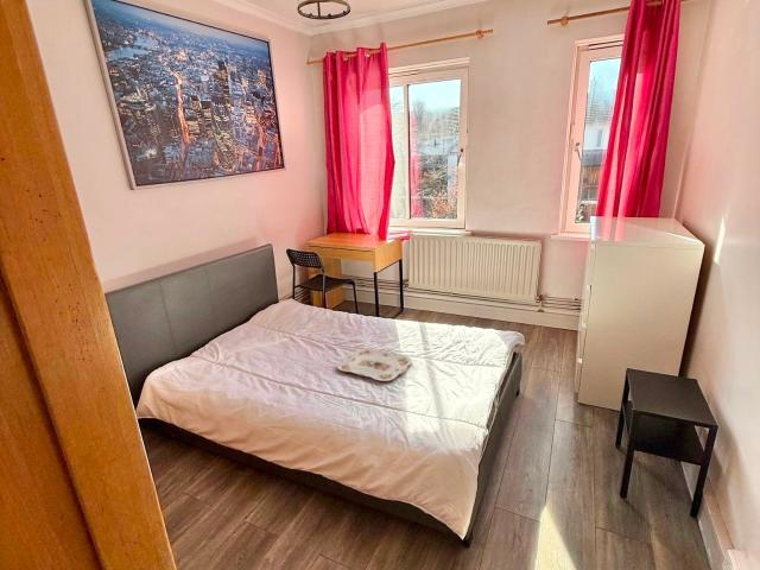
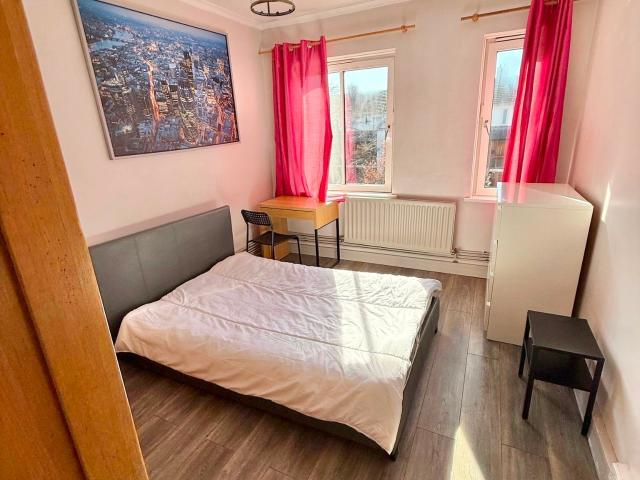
- serving tray [336,347,413,382]
